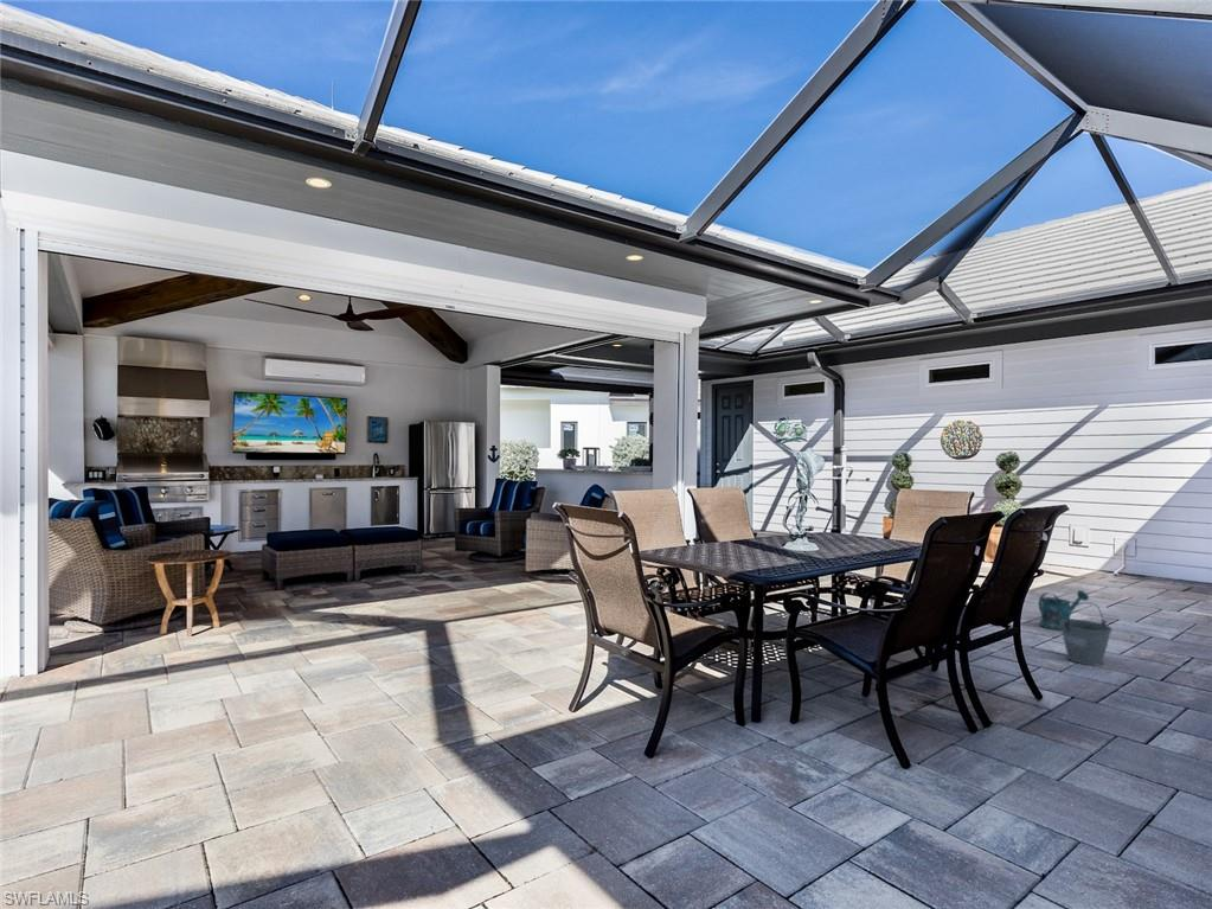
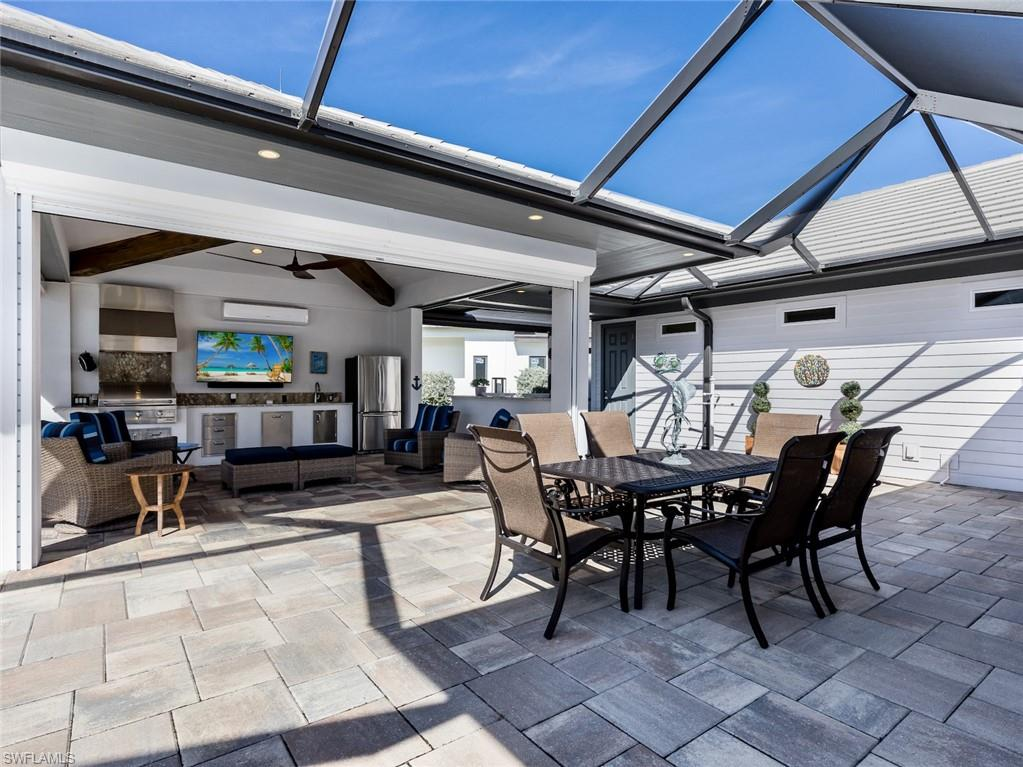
- bucket [1059,601,1114,666]
- watering can [1038,589,1090,632]
